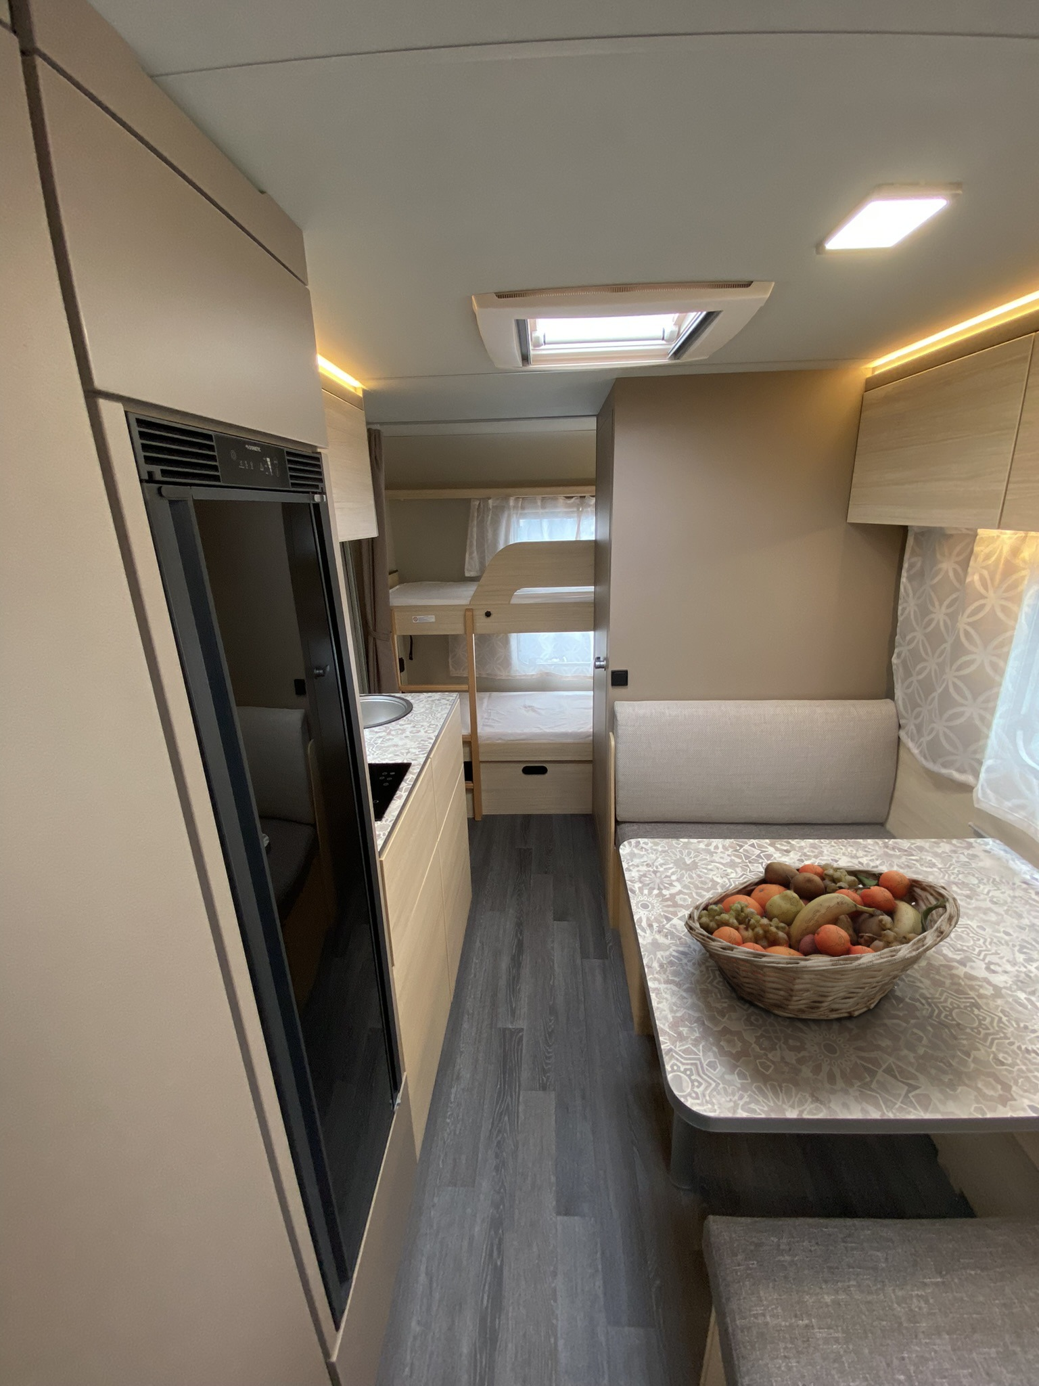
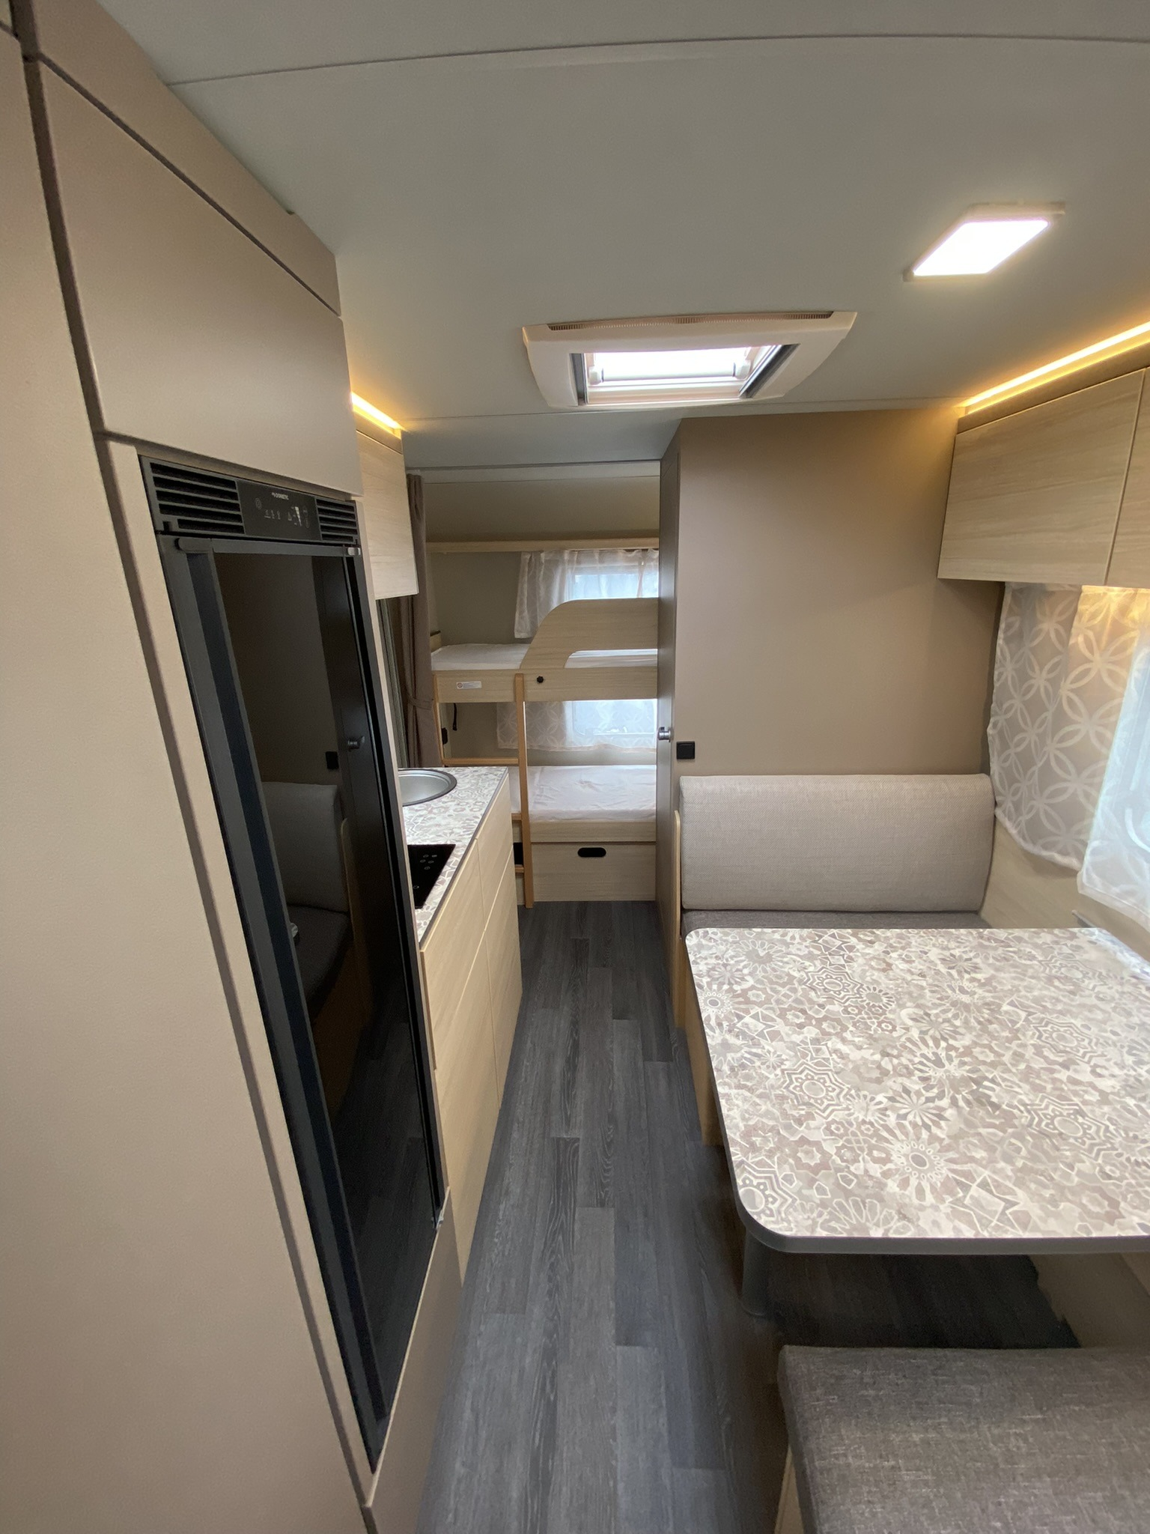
- fruit basket [683,861,960,1020]
